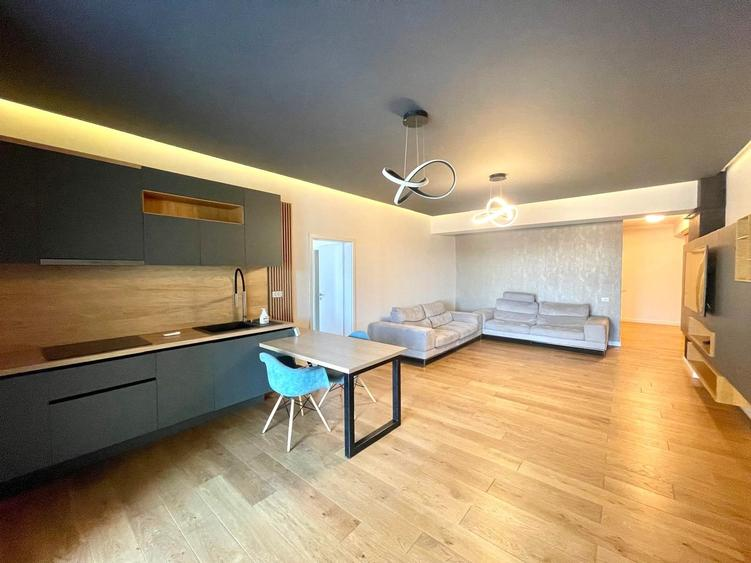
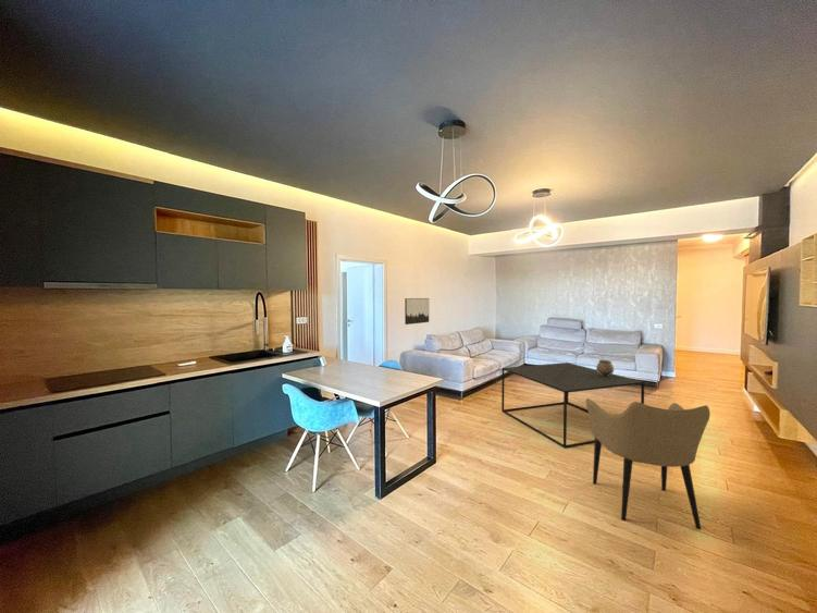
+ pottery [595,358,615,377]
+ armchair [585,397,711,530]
+ coffee table [500,361,645,450]
+ wall art [404,297,430,326]
